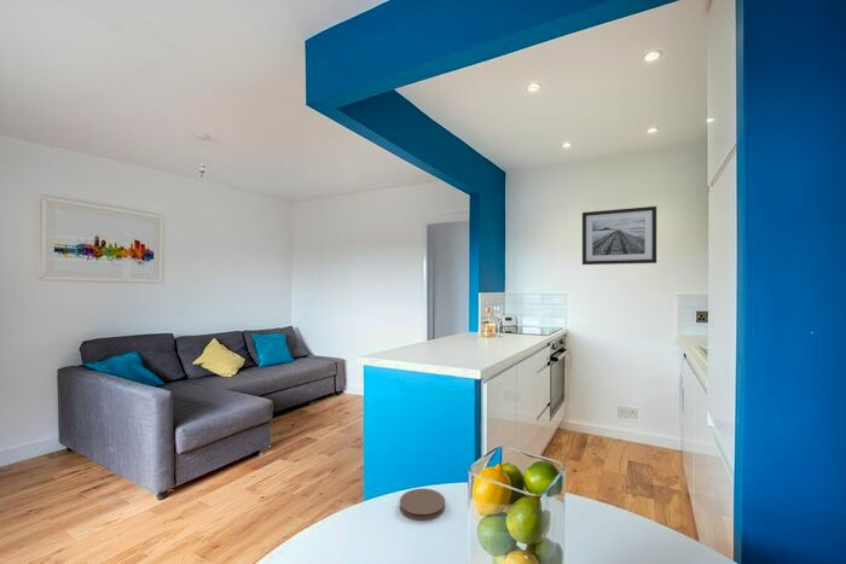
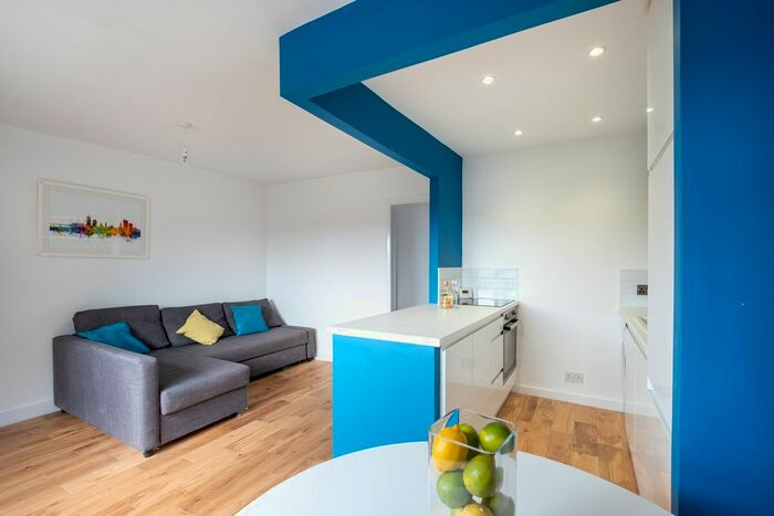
- wall art [581,205,657,266]
- coaster [399,488,446,522]
